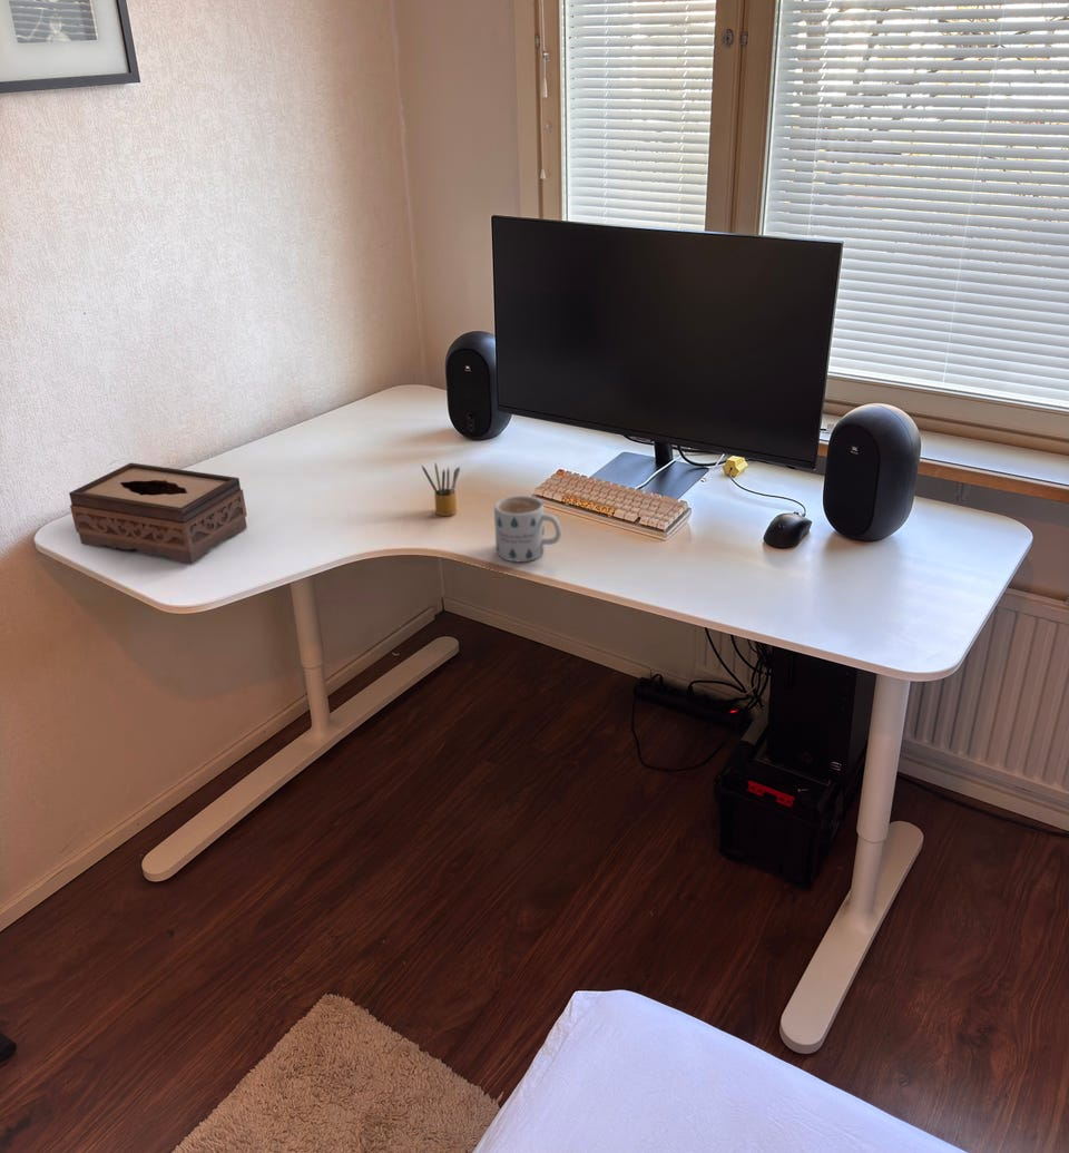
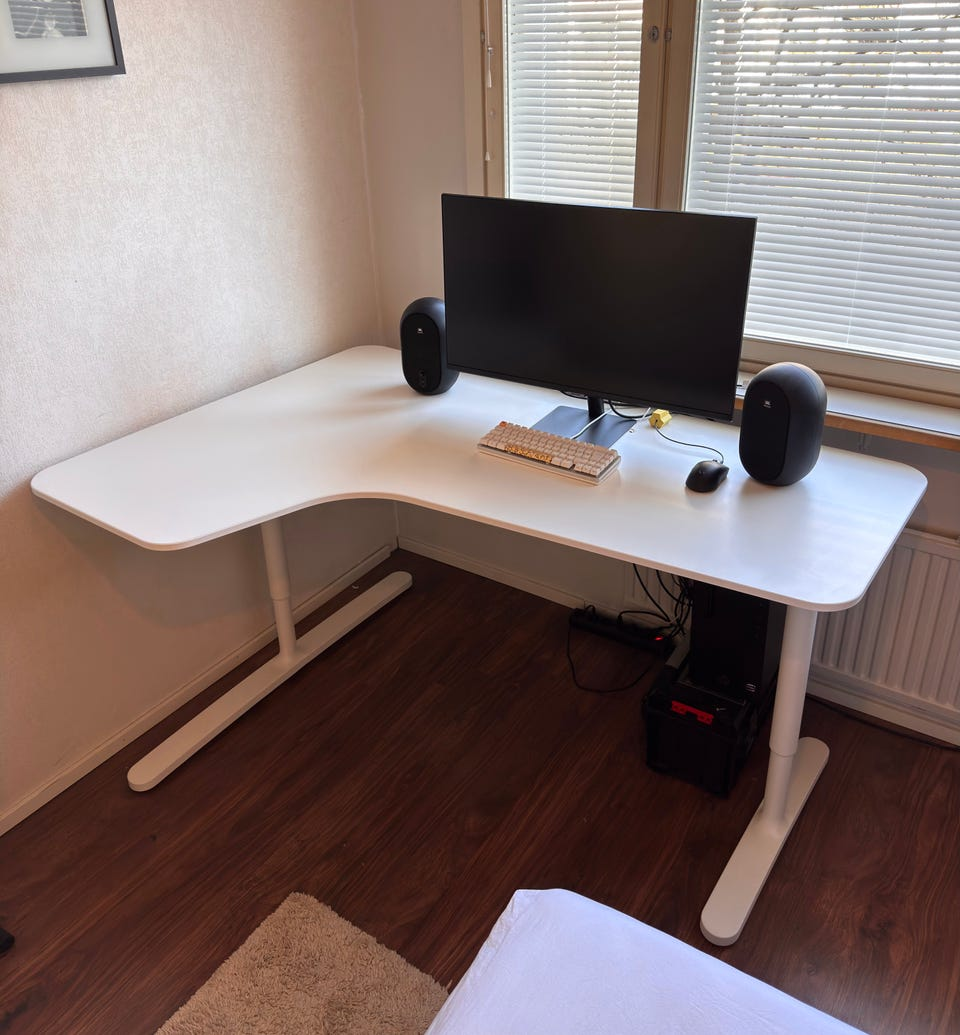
- pencil box [421,462,461,517]
- mug [493,495,562,563]
- tissue box [68,462,248,565]
